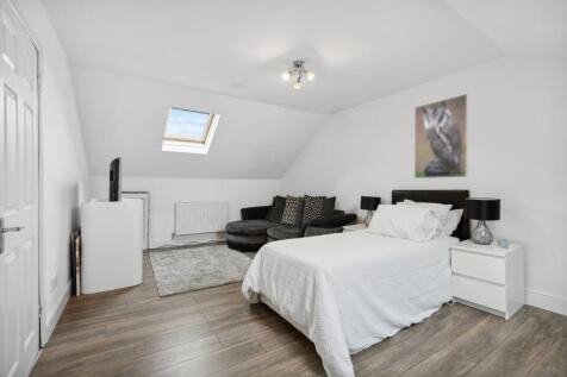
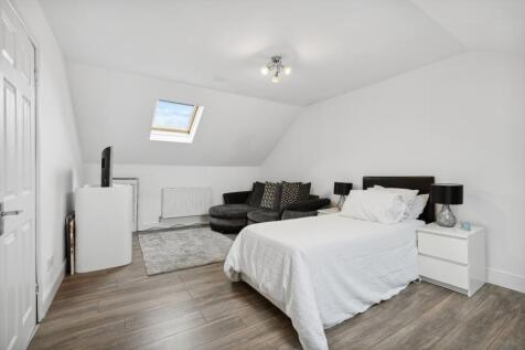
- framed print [413,93,469,180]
